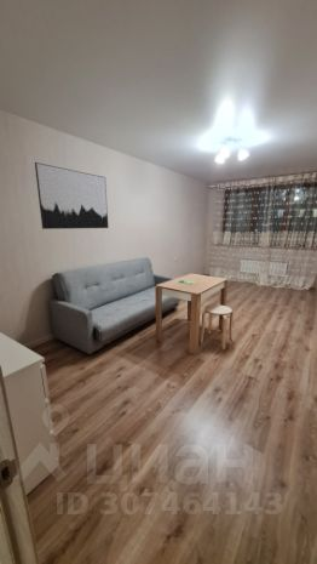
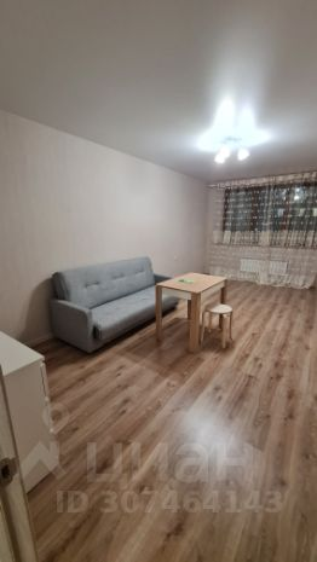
- wall art [34,161,110,230]
